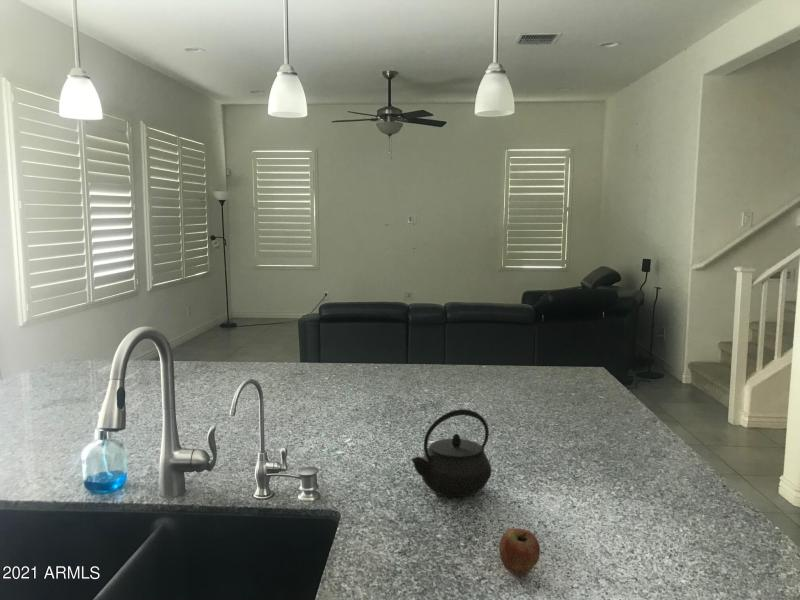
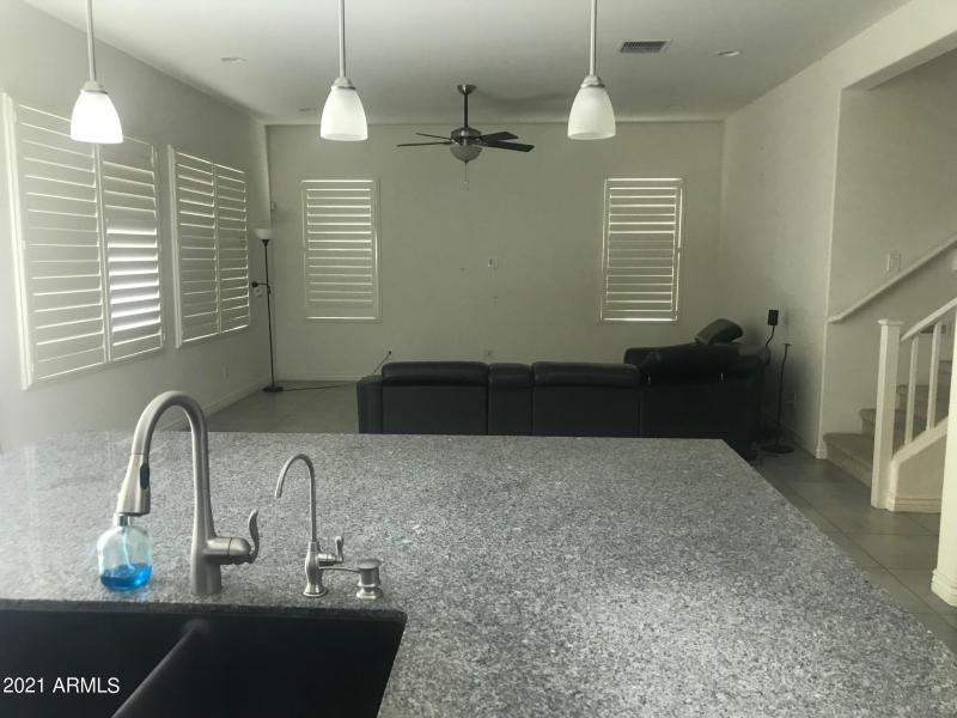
- kettle [410,408,492,498]
- fruit [498,527,541,576]
